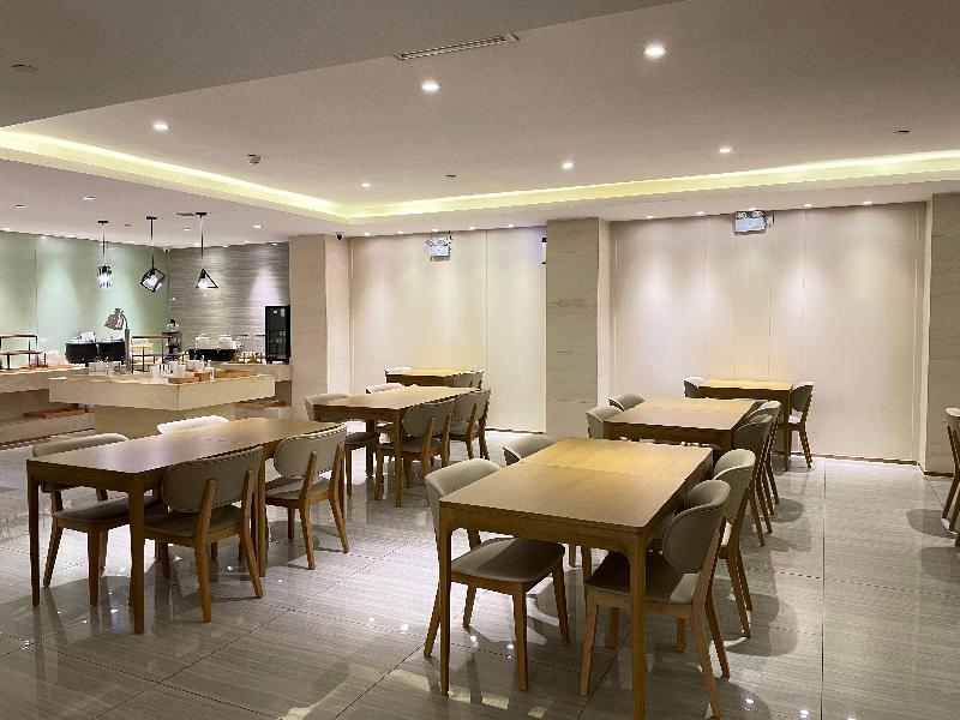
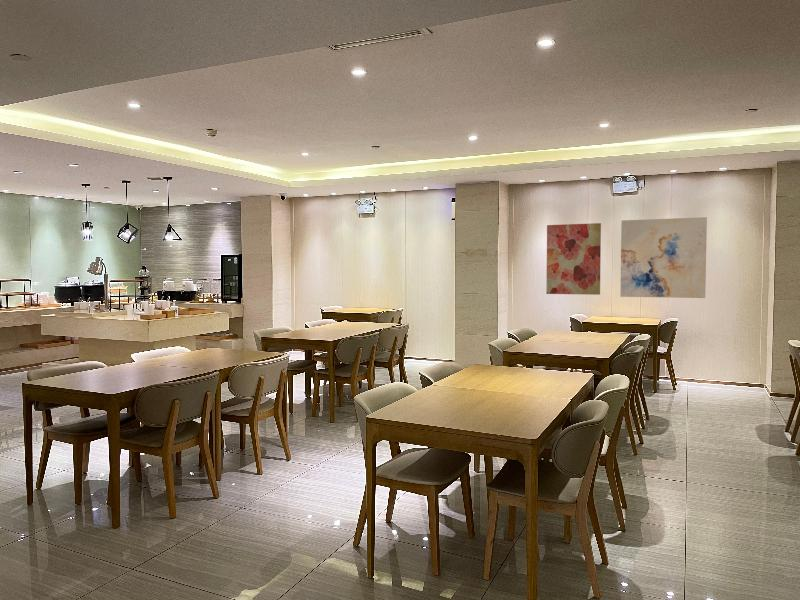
+ wall art [545,222,602,296]
+ wall art [619,216,708,299]
